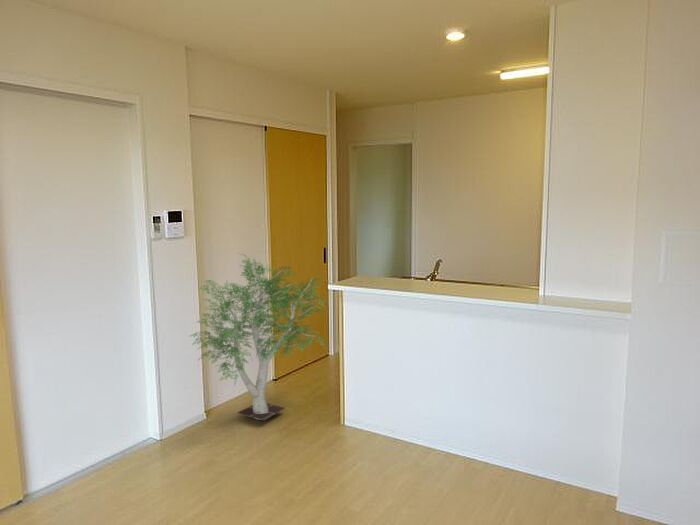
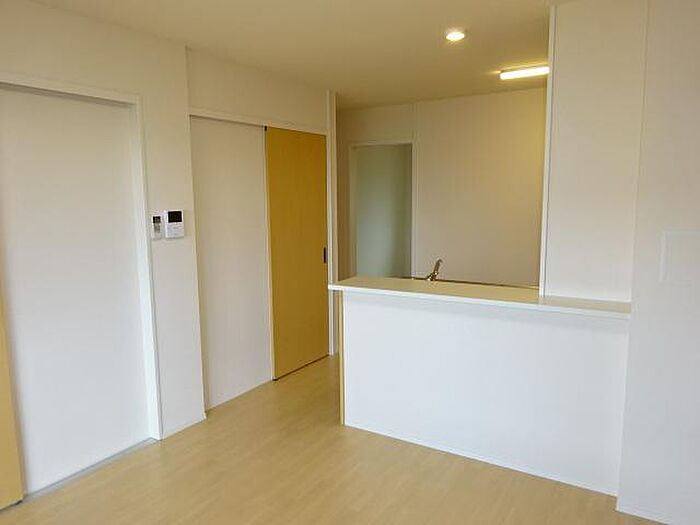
- potted tree [189,252,330,421]
